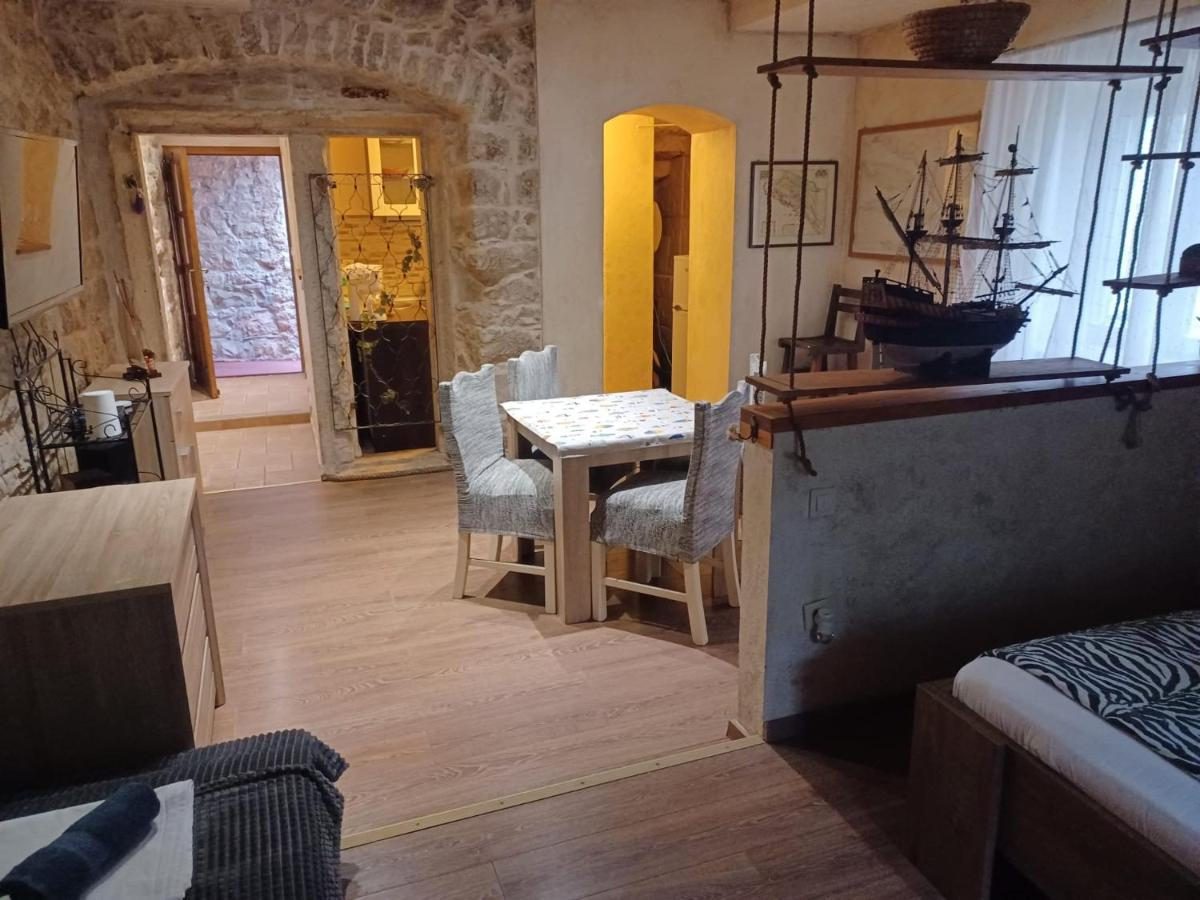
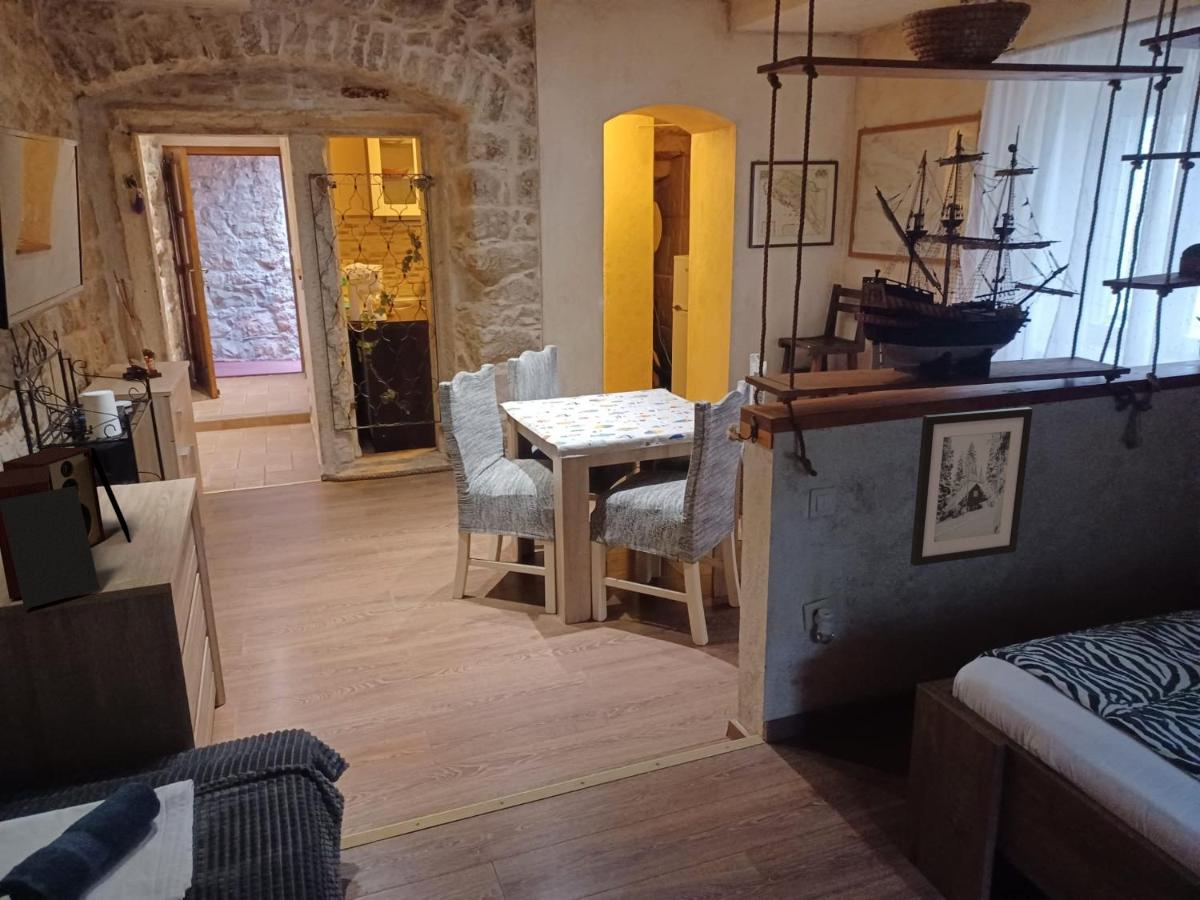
+ speaker [0,446,132,610]
+ wall art [909,406,1034,567]
